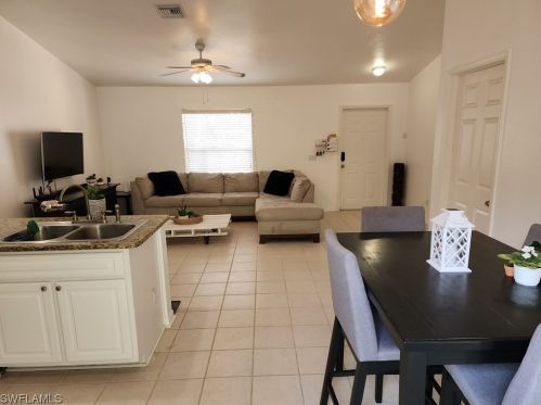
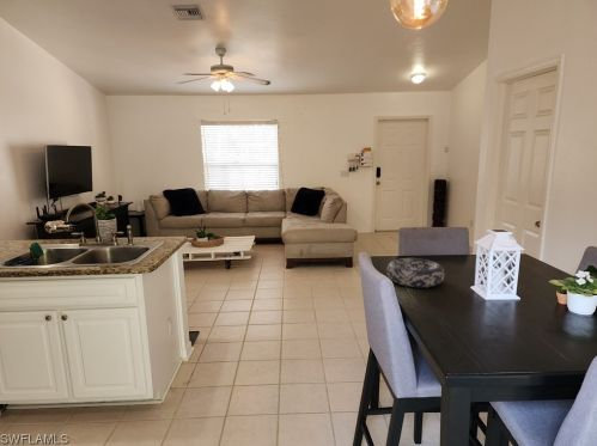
+ decorative bowl [385,257,445,288]
